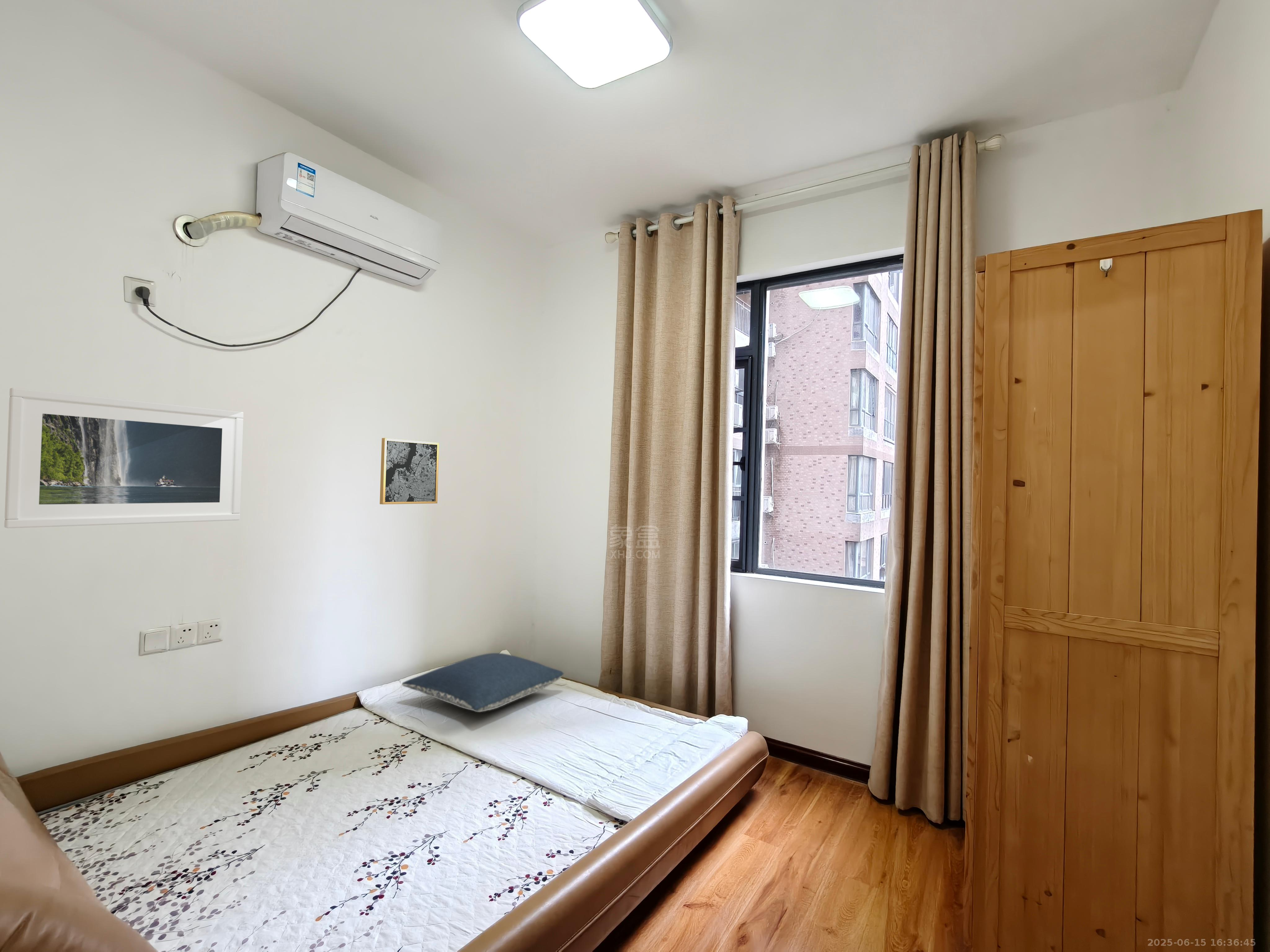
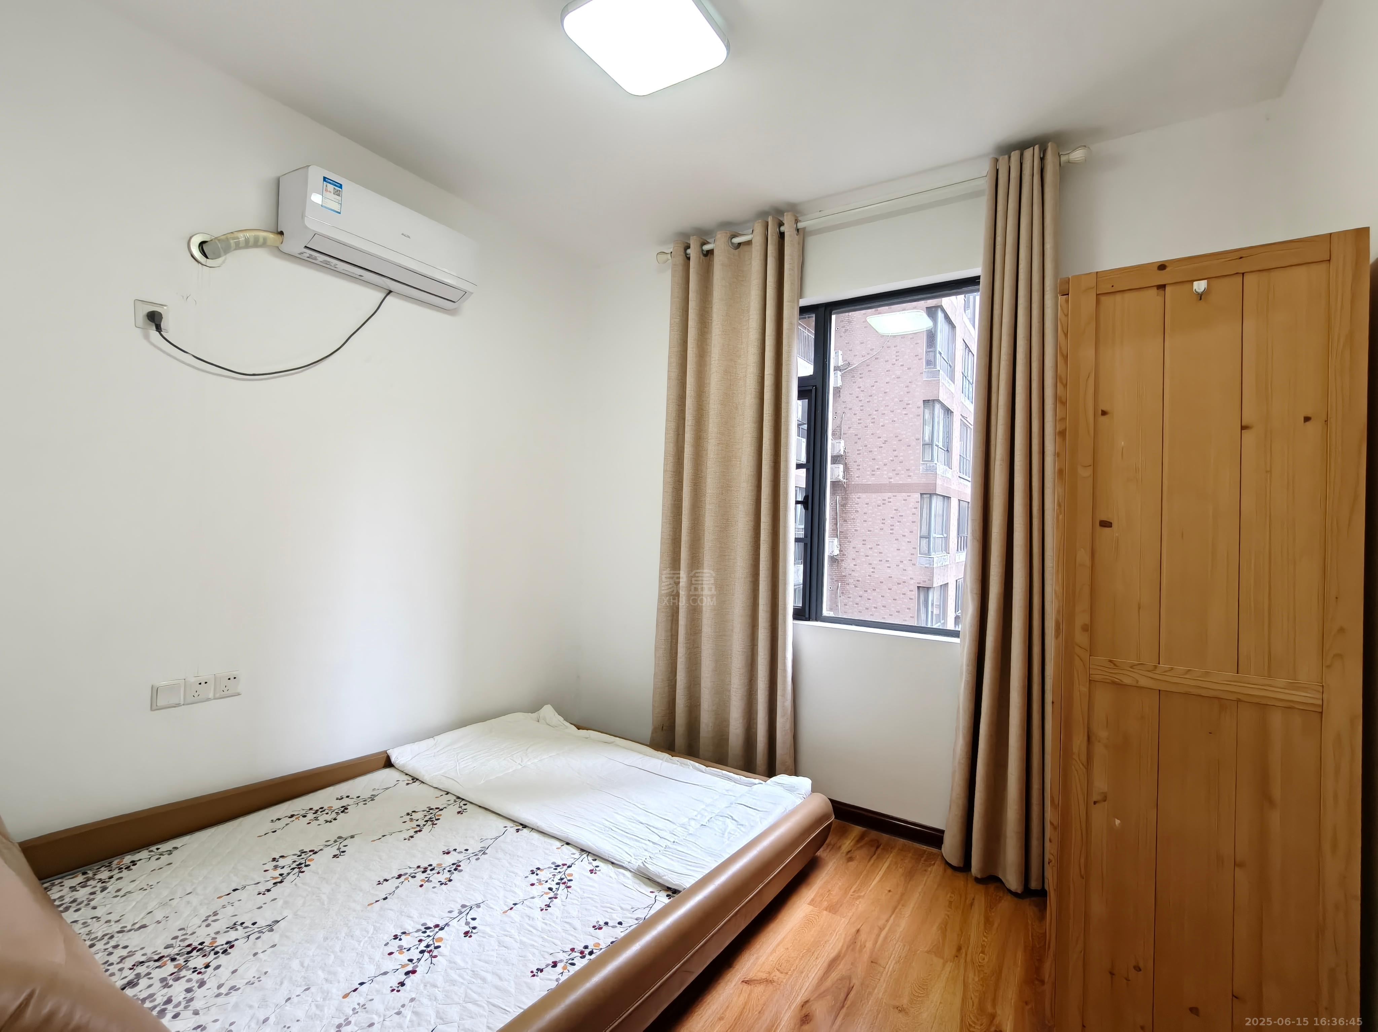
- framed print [4,387,244,529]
- wall art [380,438,439,505]
- pillow [402,653,564,712]
